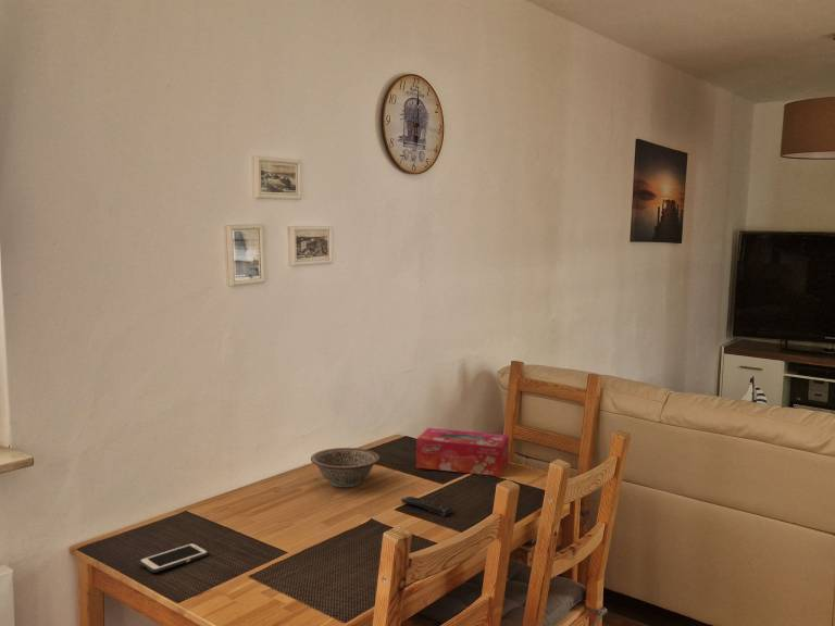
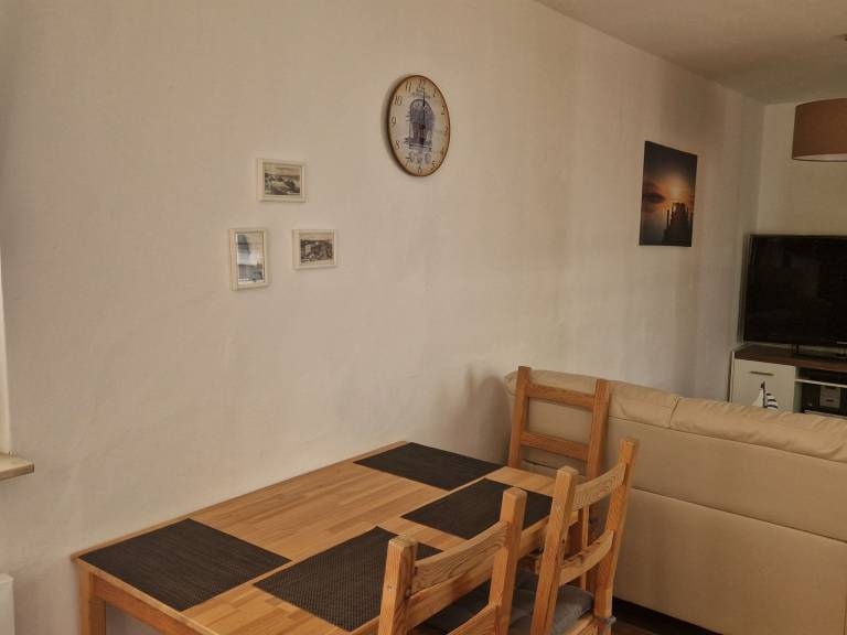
- tissue box [415,427,510,477]
- cell phone [138,542,209,574]
- remote control [400,496,453,517]
- decorative bowl [310,447,381,488]
